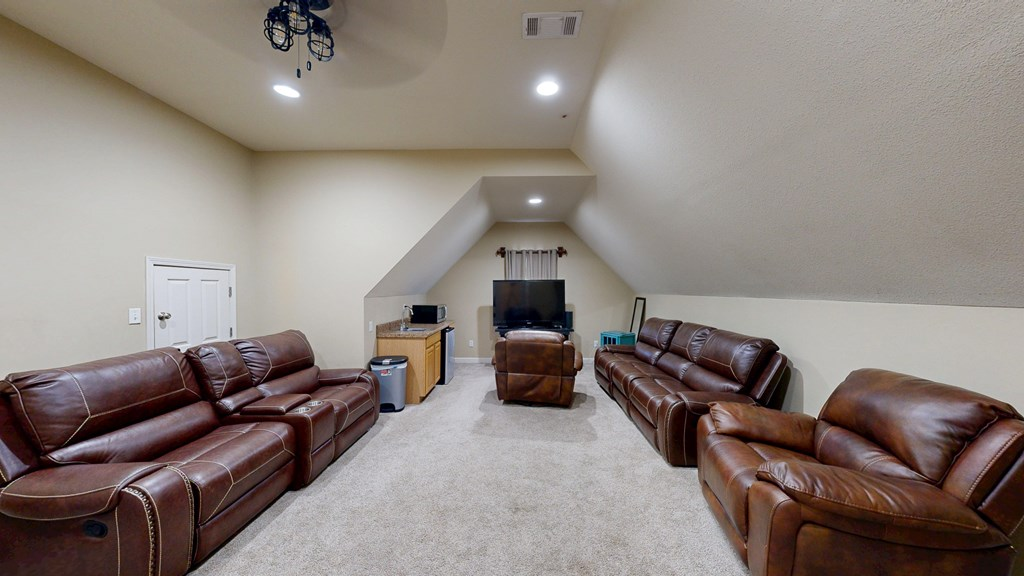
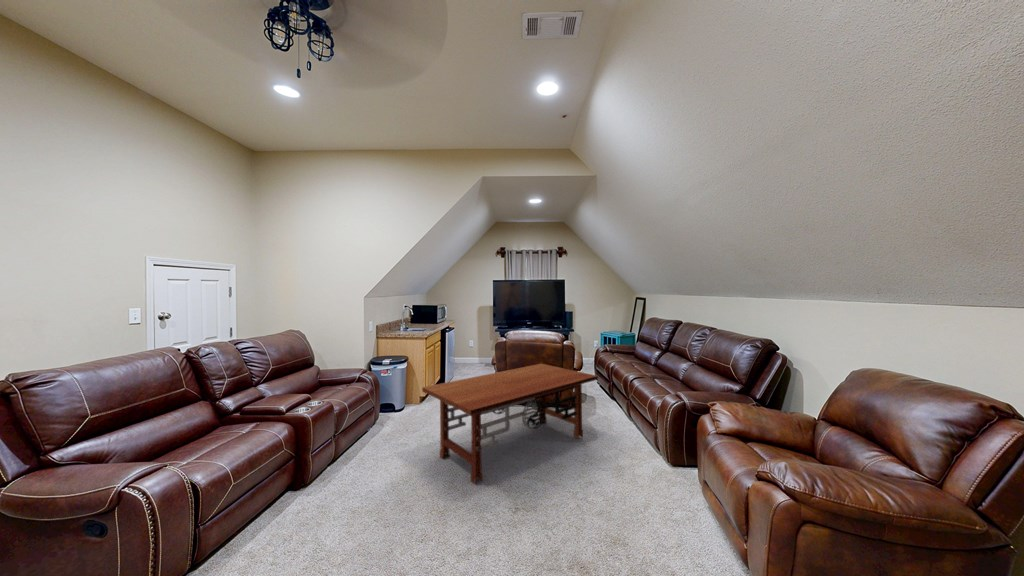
+ coffee table [421,363,599,486]
